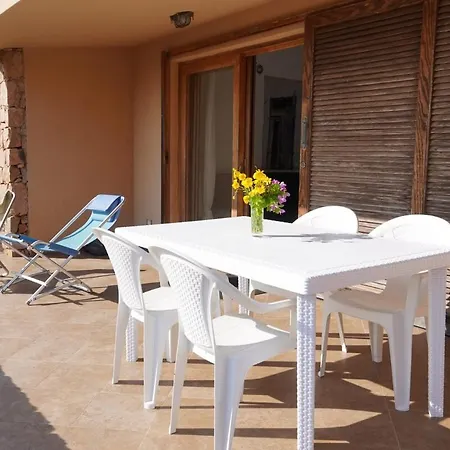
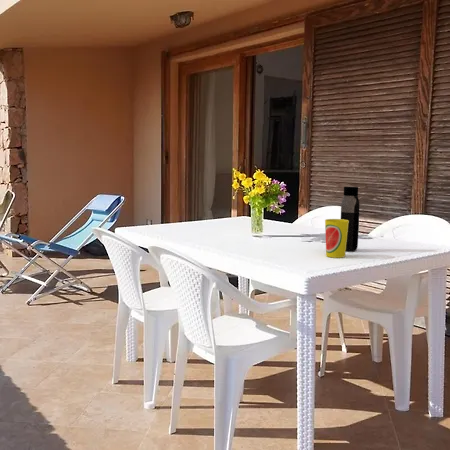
+ cup [324,218,349,259]
+ water bottle [340,186,361,252]
